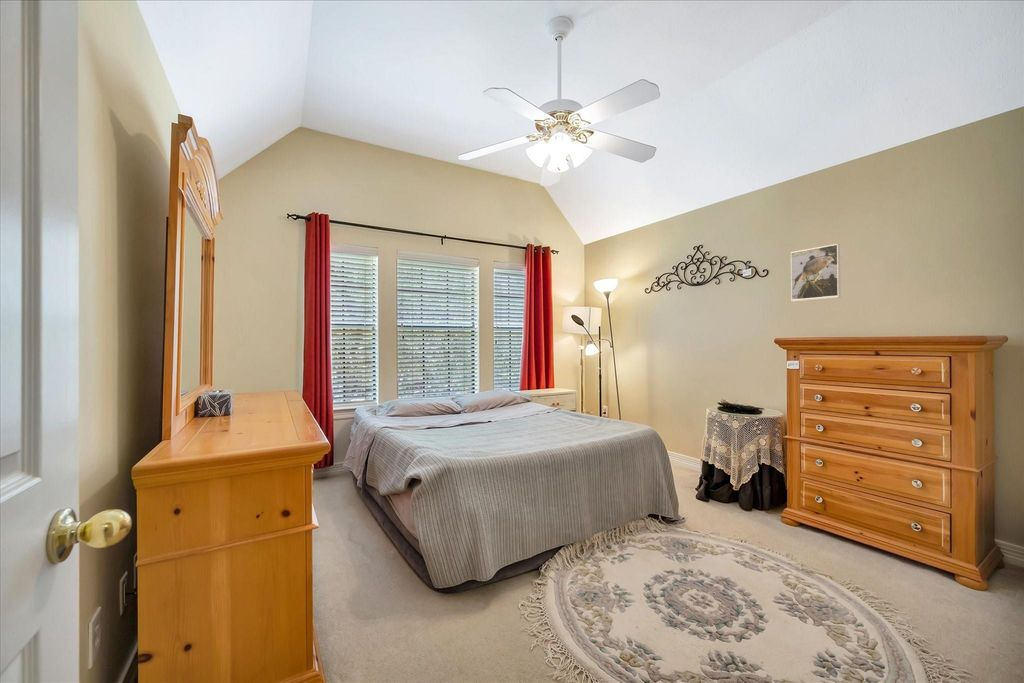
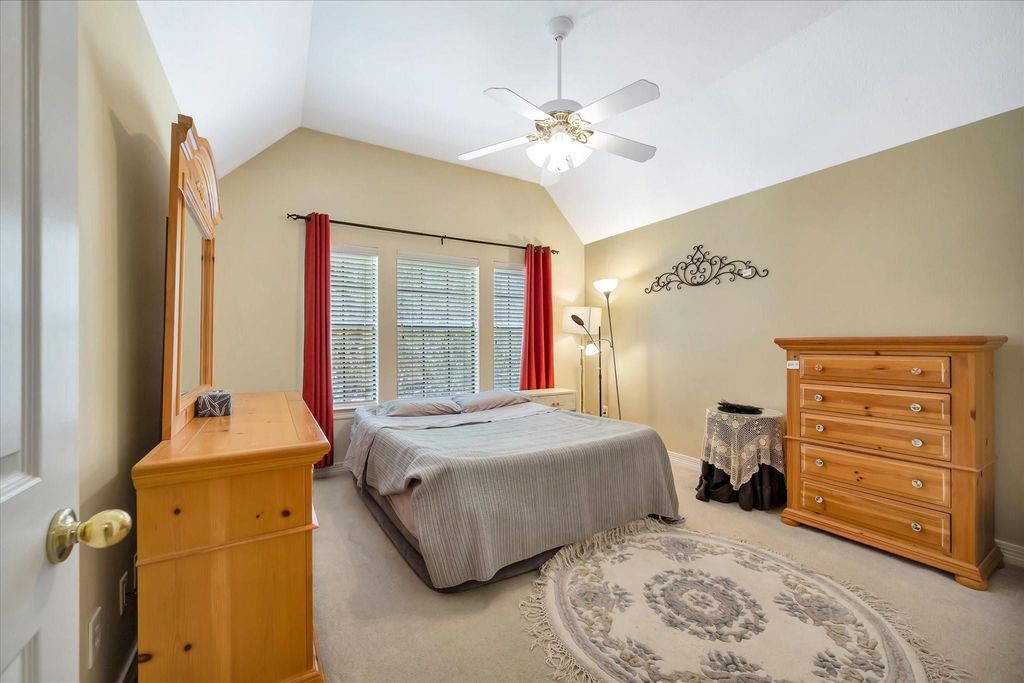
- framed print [790,243,841,302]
